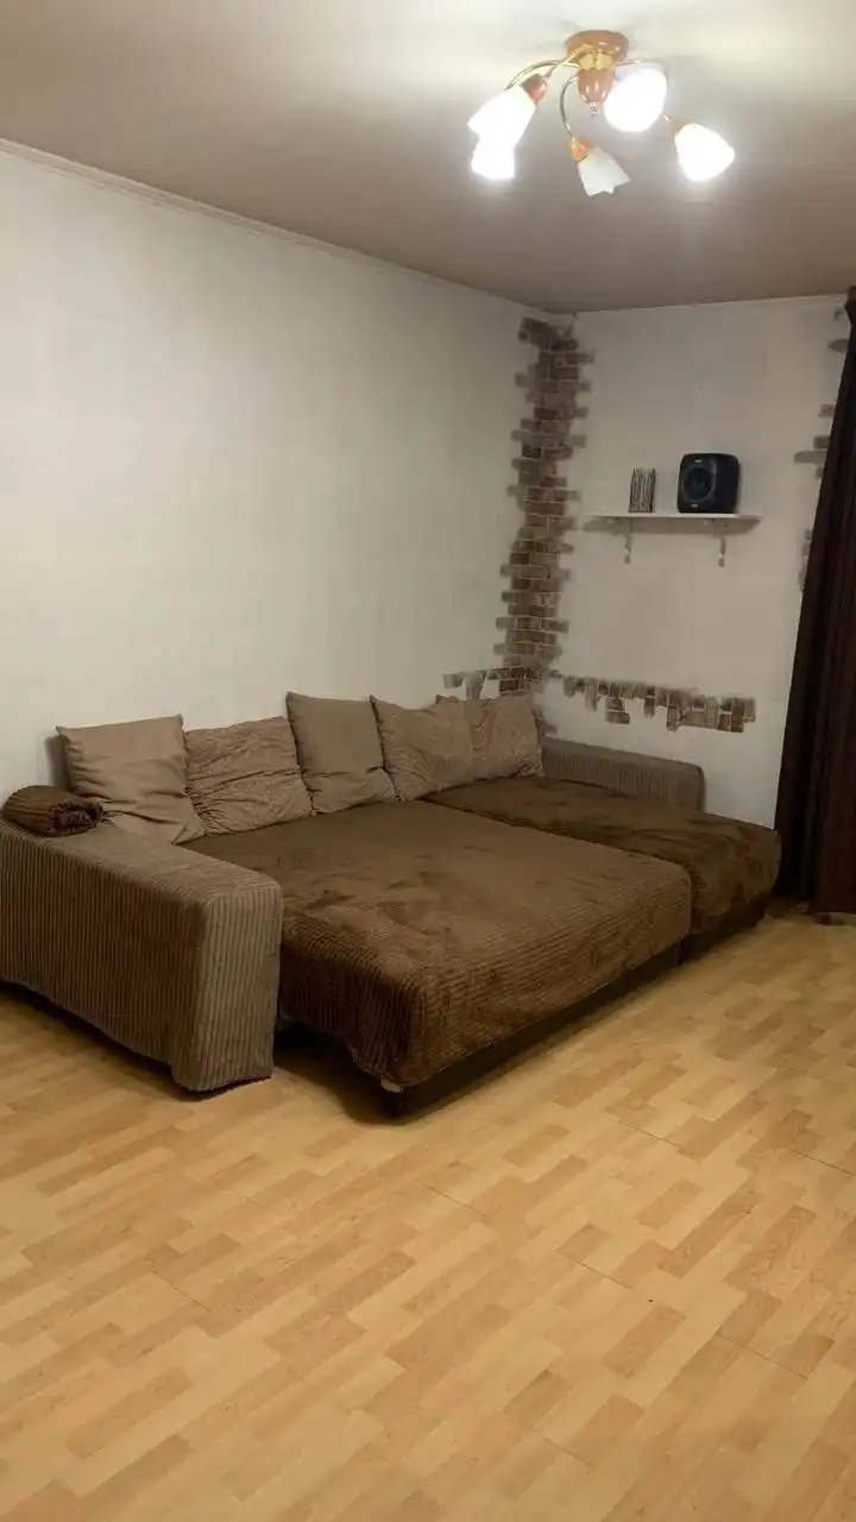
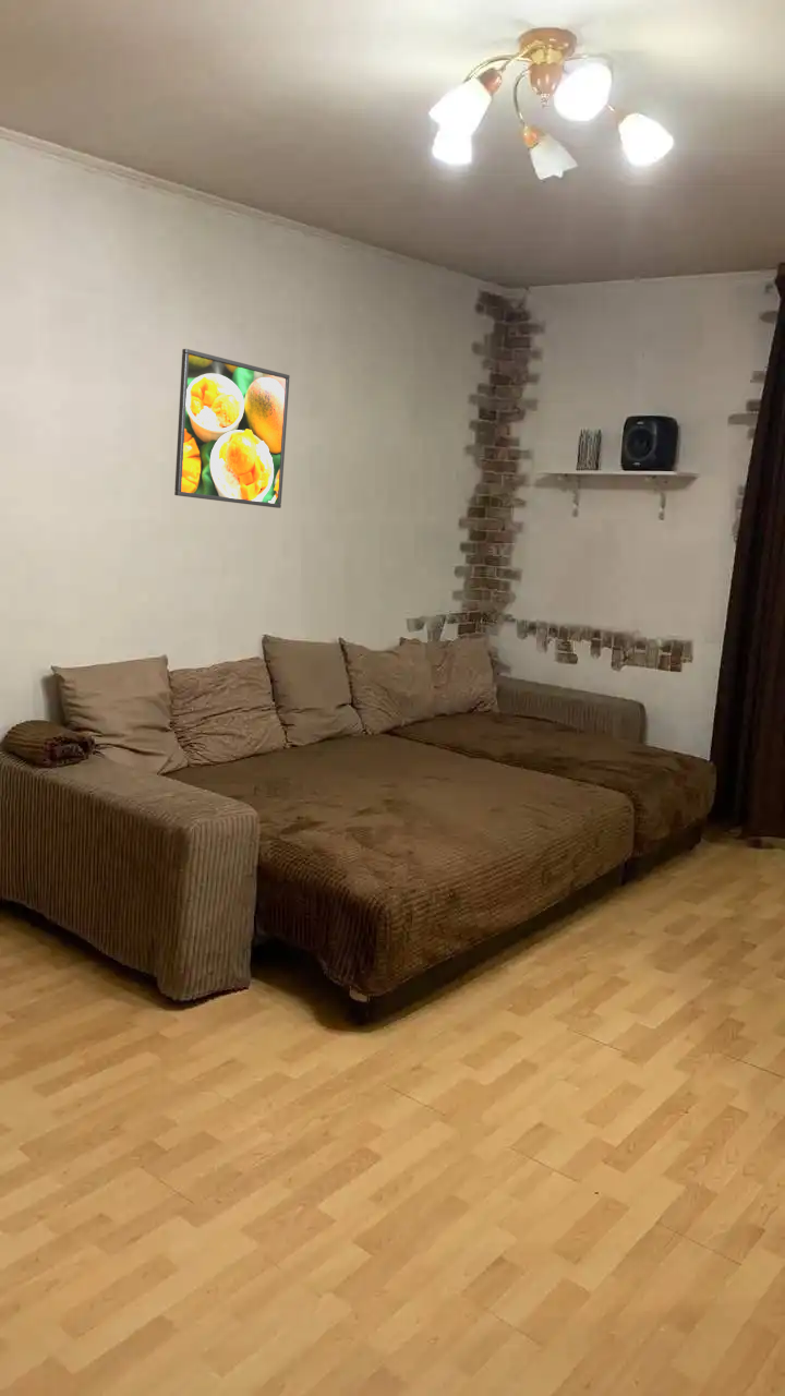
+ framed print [173,348,291,509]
